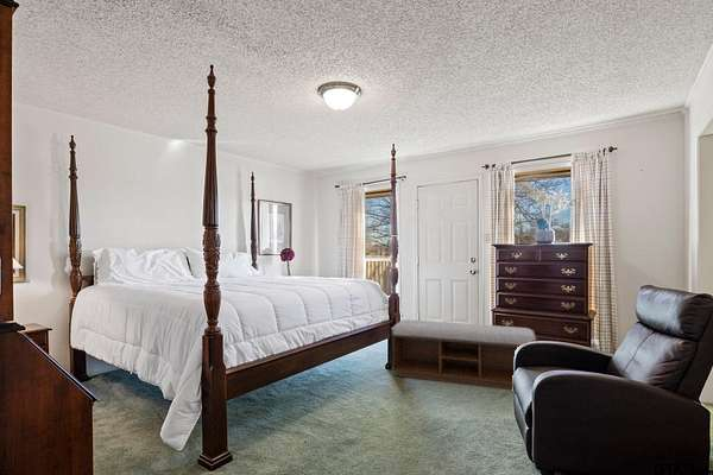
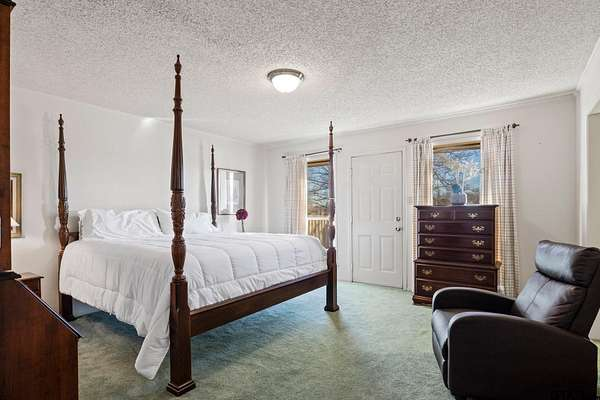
- bench [390,318,537,391]
